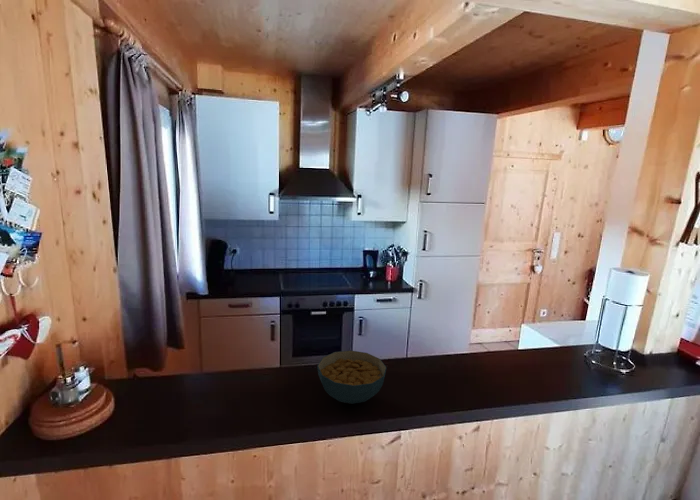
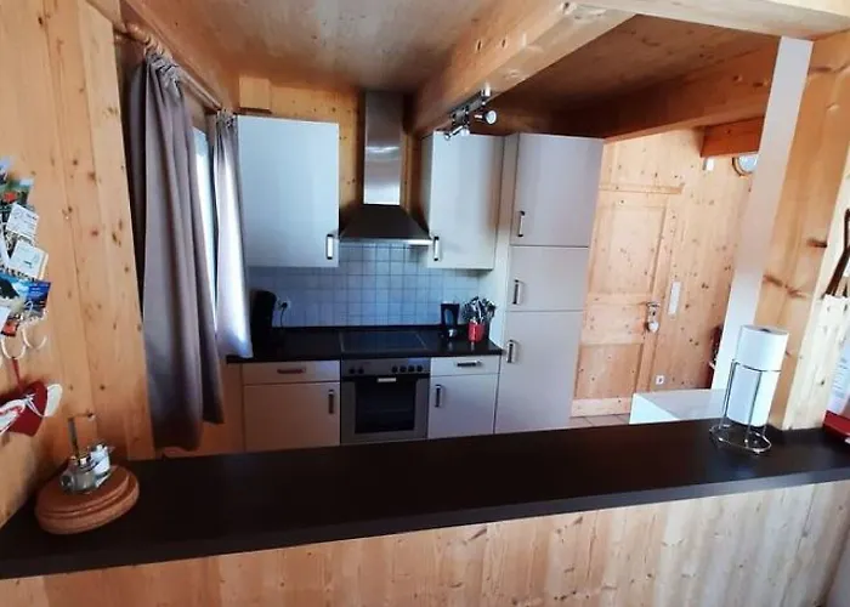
- cereal bowl [316,350,388,405]
